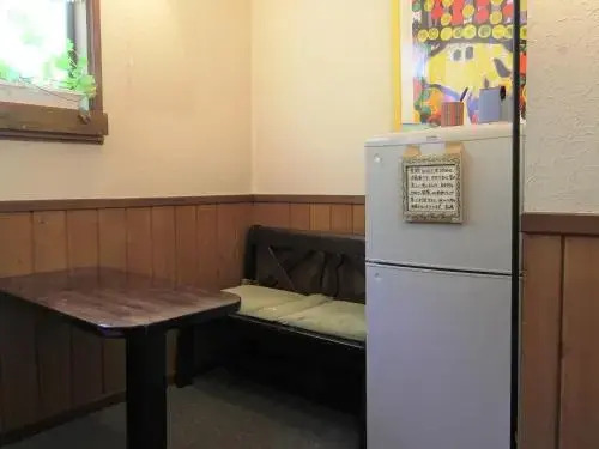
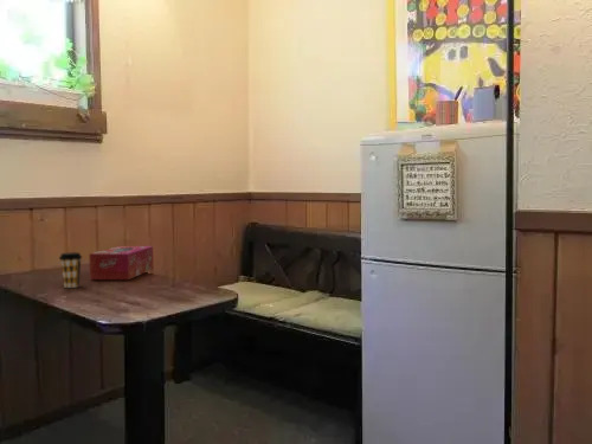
+ tissue box [88,245,154,281]
+ coffee cup [58,251,83,289]
